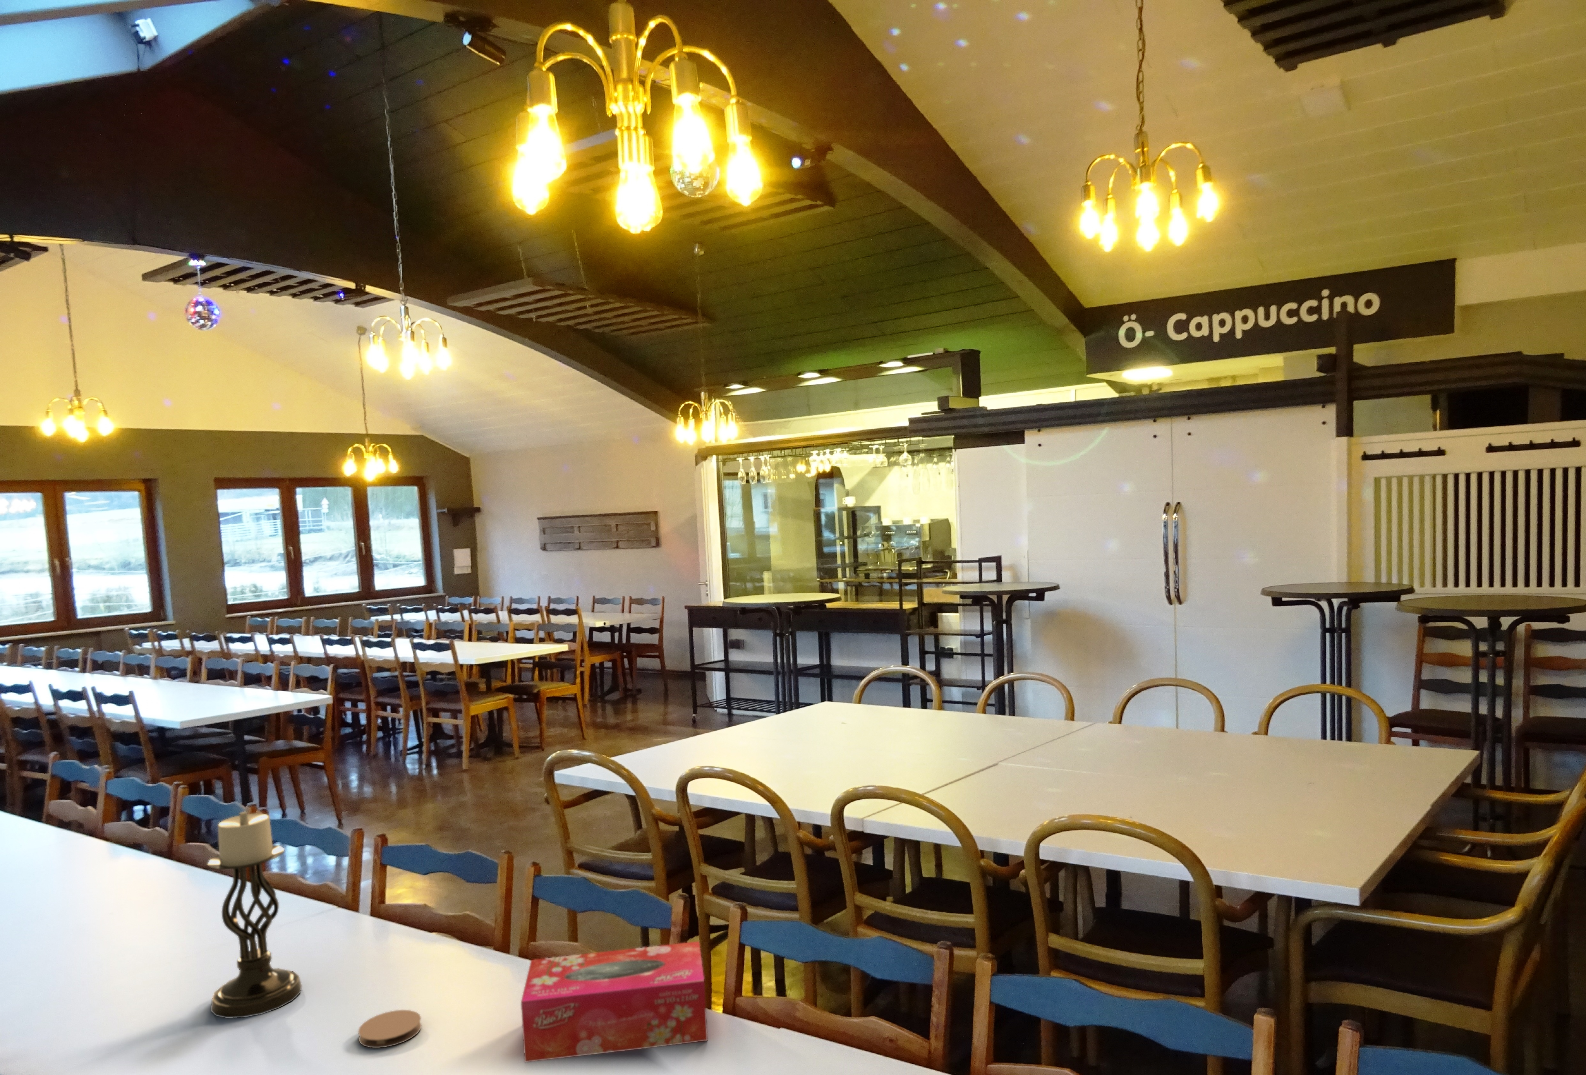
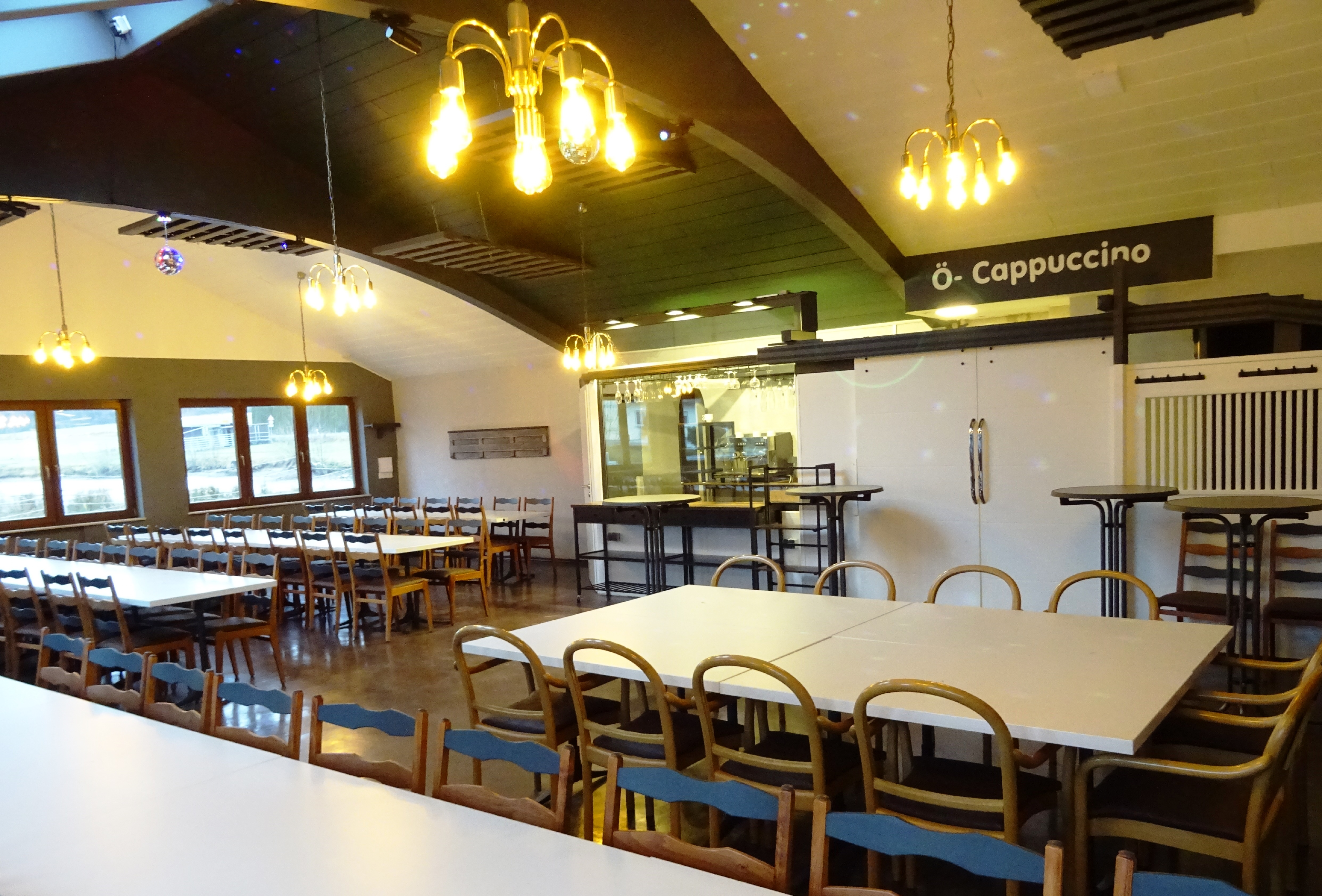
- candle holder [206,811,302,1019]
- tissue box [521,941,708,1063]
- coaster [358,1009,422,1049]
